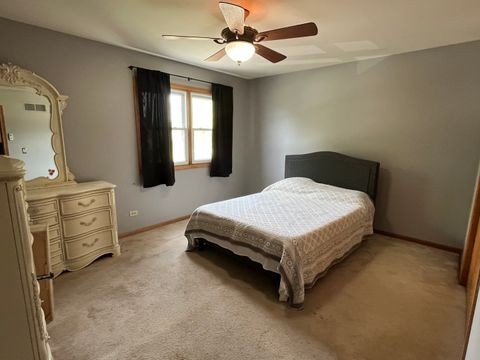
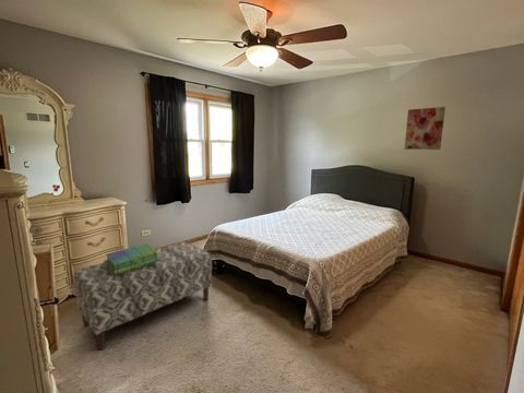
+ stack of books [104,242,160,276]
+ wall art [403,106,446,151]
+ bench [72,240,213,352]
